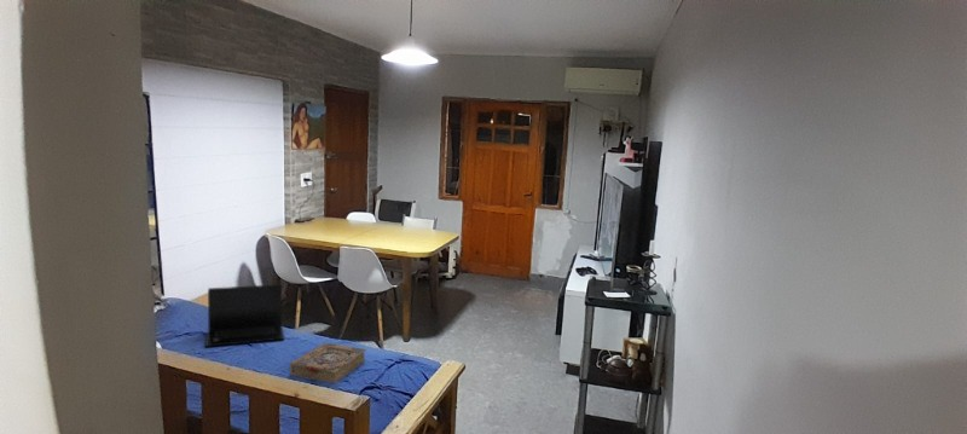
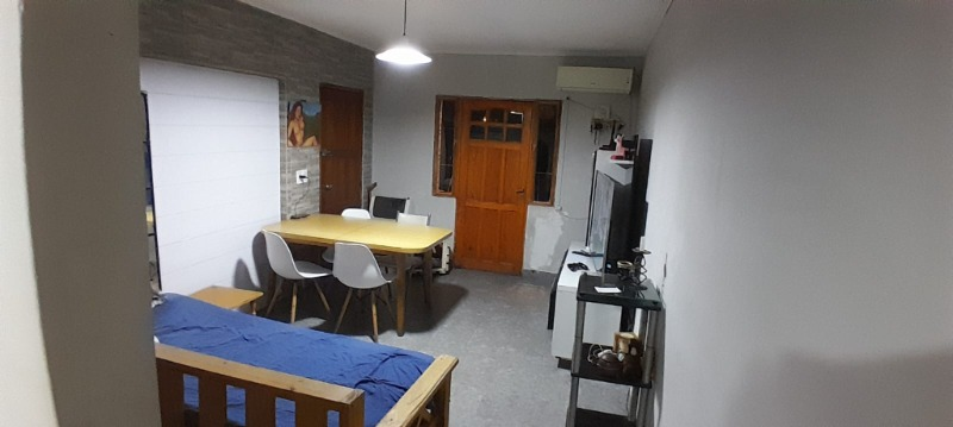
- book [289,341,367,384]
- laptop [204,283,285,348]
